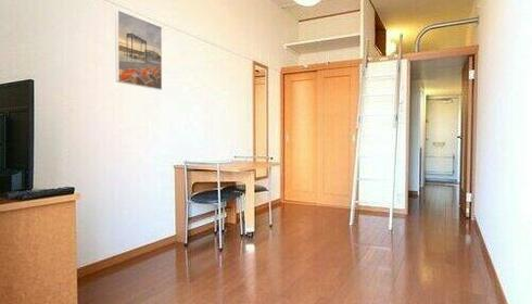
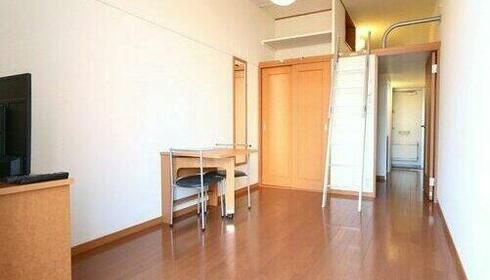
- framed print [114,9,163,91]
